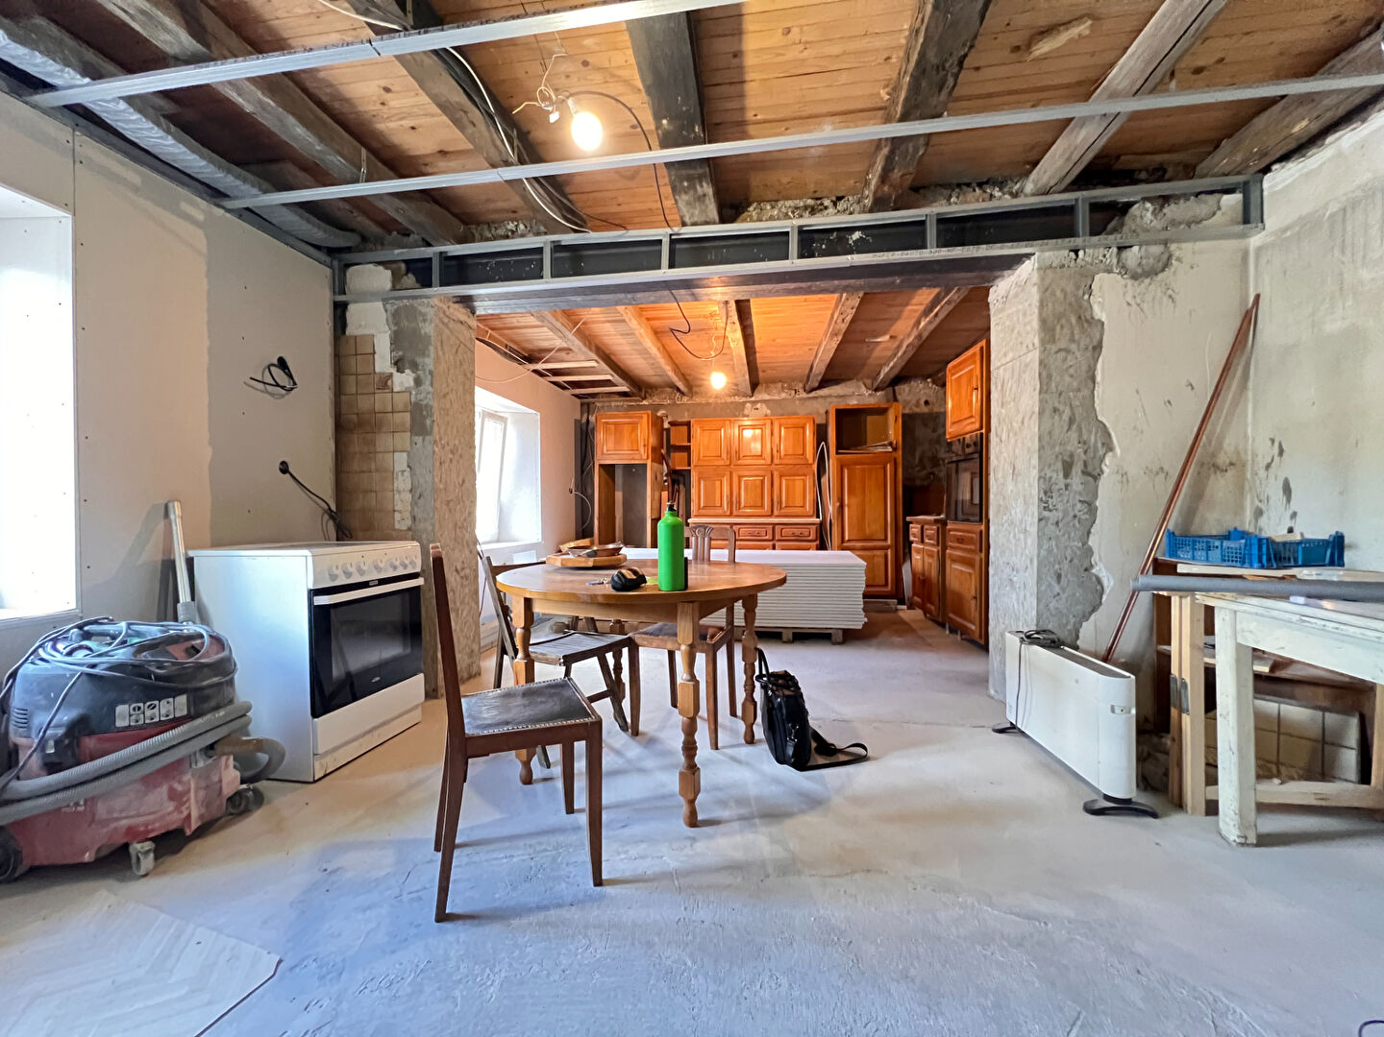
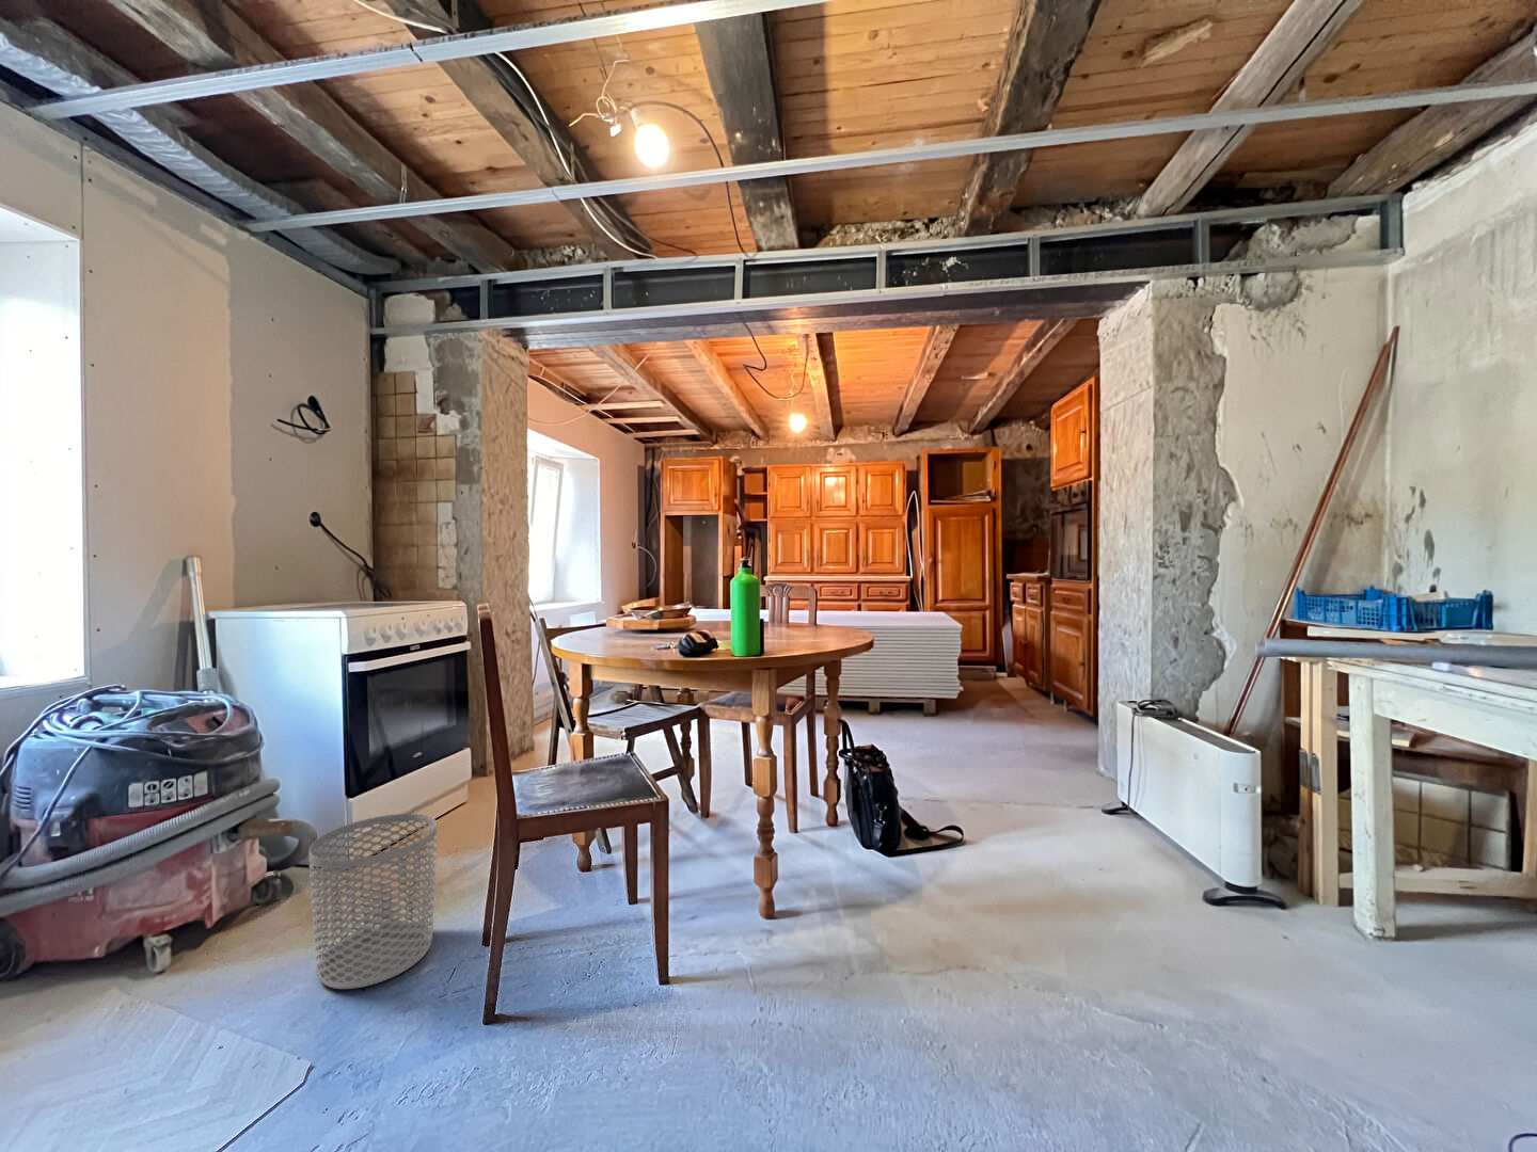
+ waste bin [309,813,438,990]
